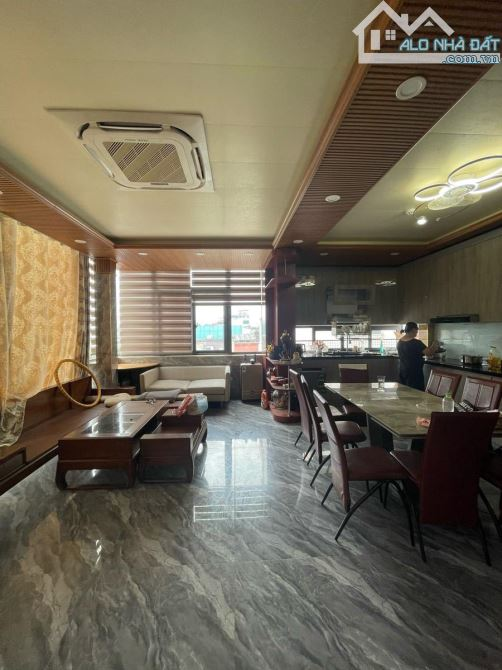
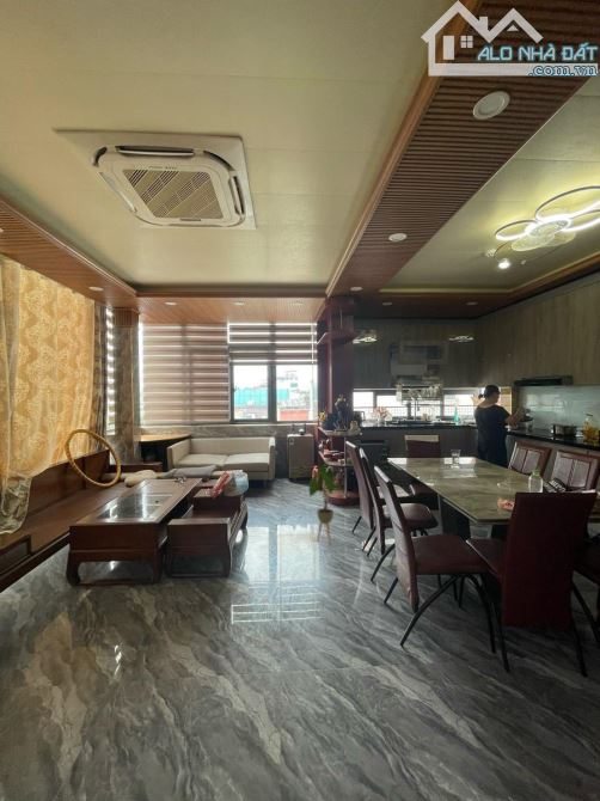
+ house plant [293,459,345,545]
